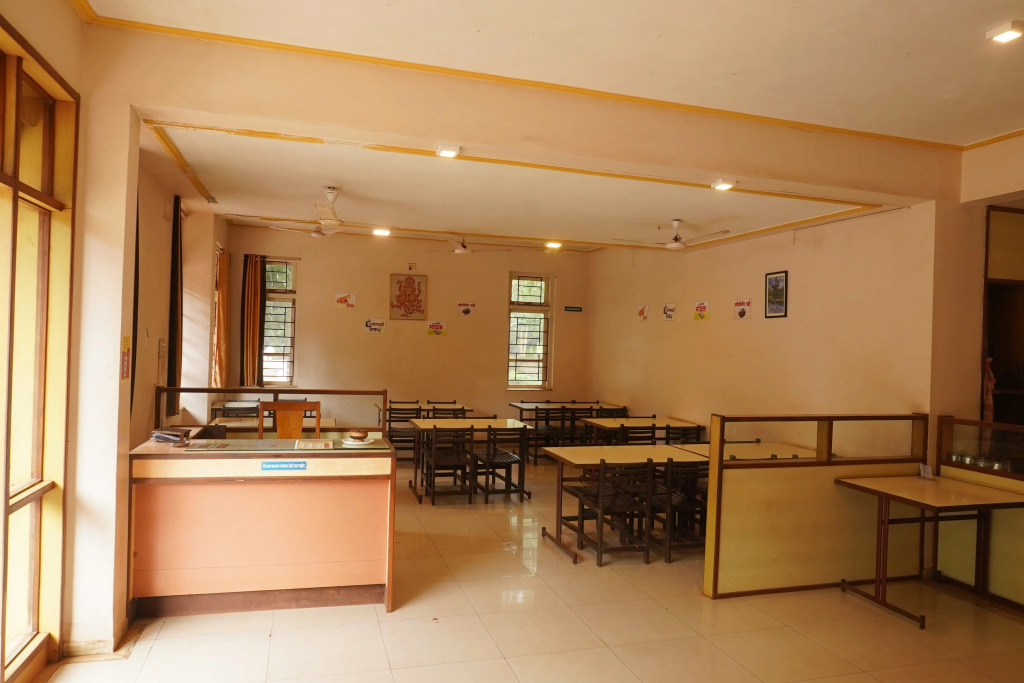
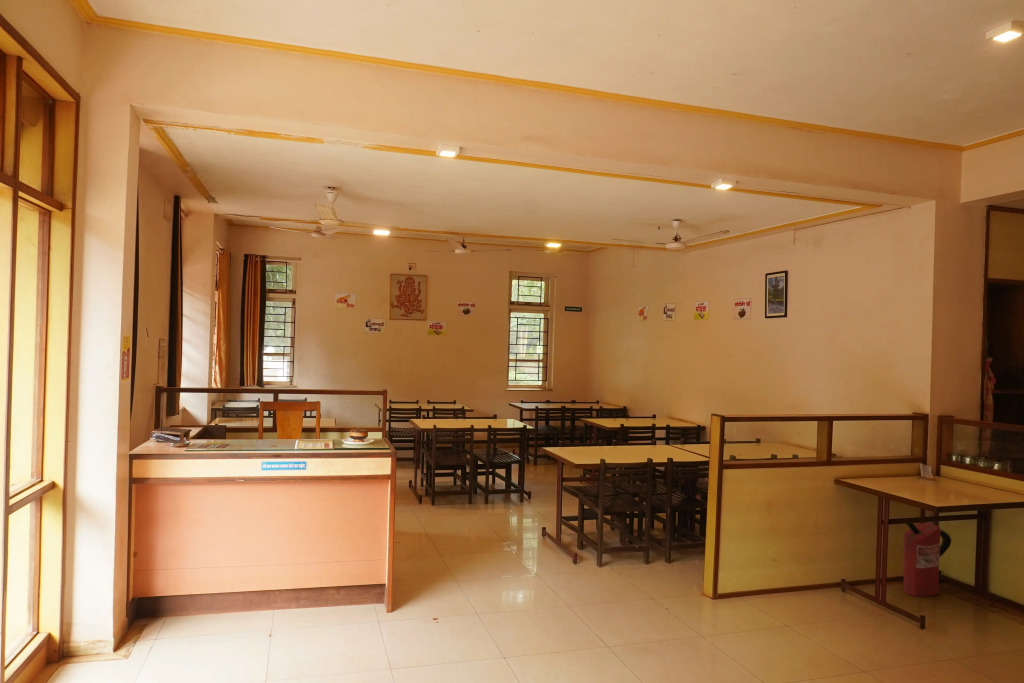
+ fire extinguisher [903,522,953,598]
